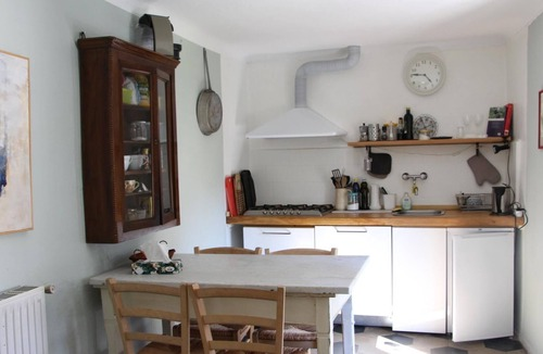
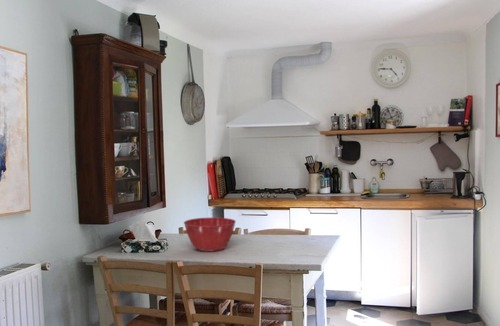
+ mixing bowl [183,217,237,253]
